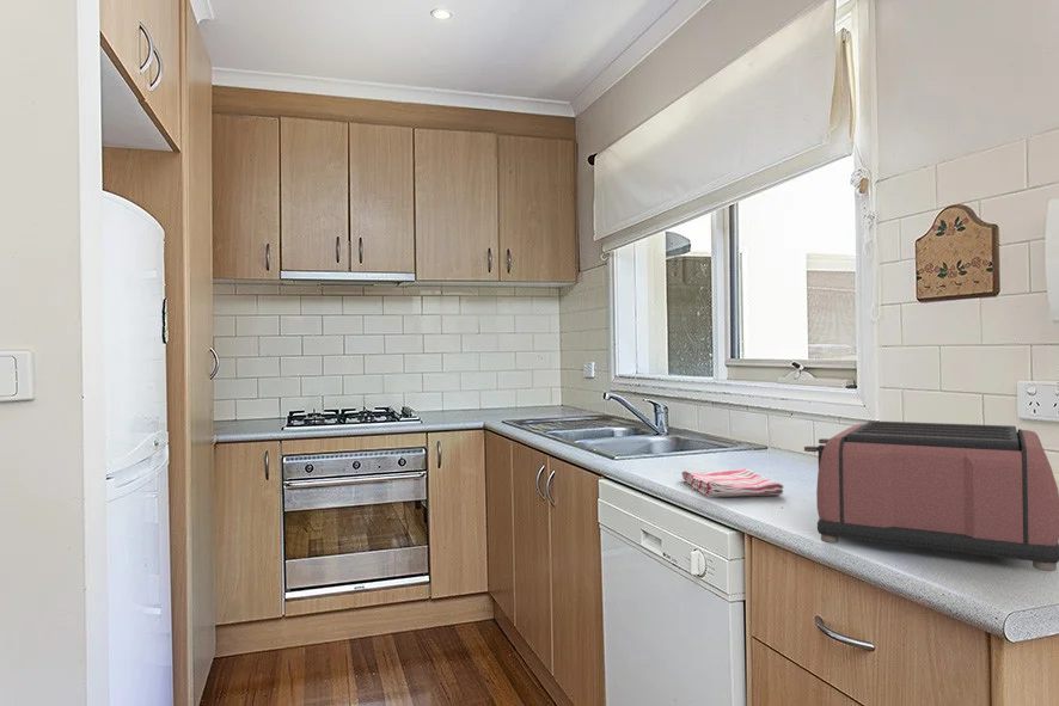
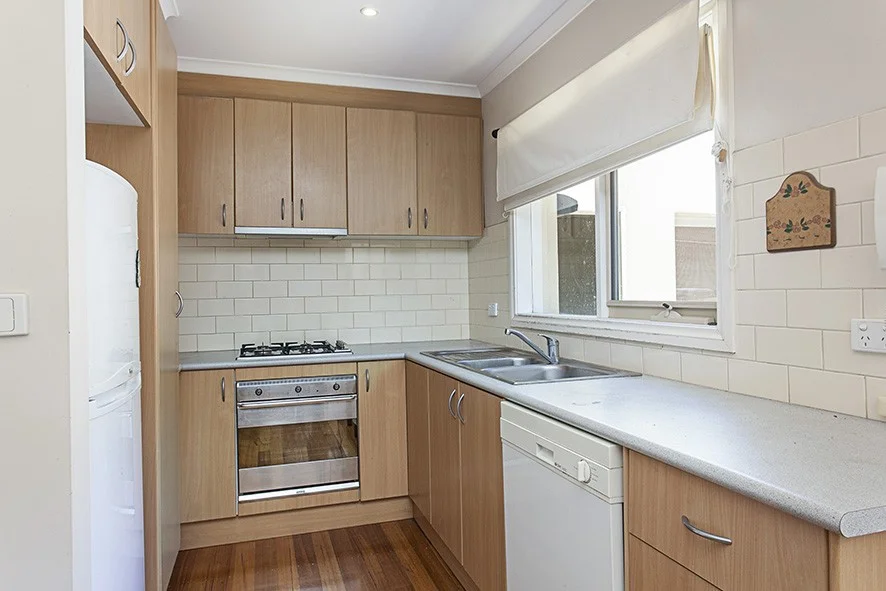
- toaster [803,419,1059,572]
- dish towel [680,467,785,498]
